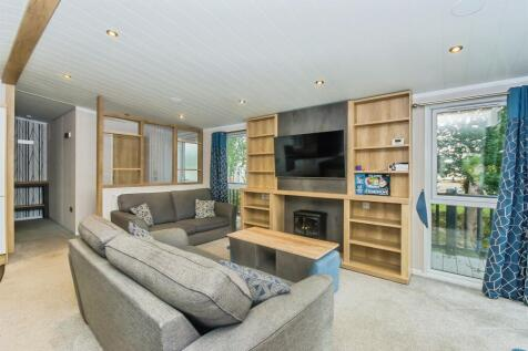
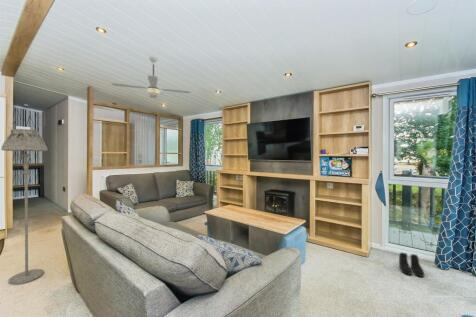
+ floor lamp [0,128,49,286]
+ boots [398,251,425,278]
+ ceiling fan [110,55,192,99]
